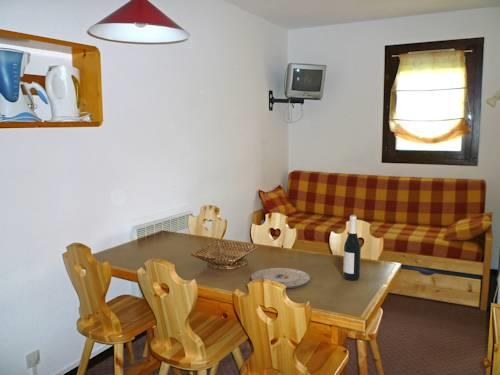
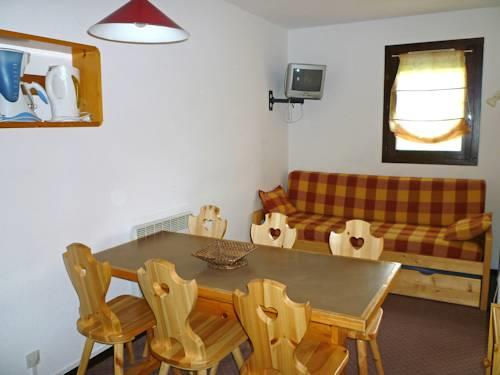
- plate [250,267,311,289]
- wine bottle [342,214,362,281]
